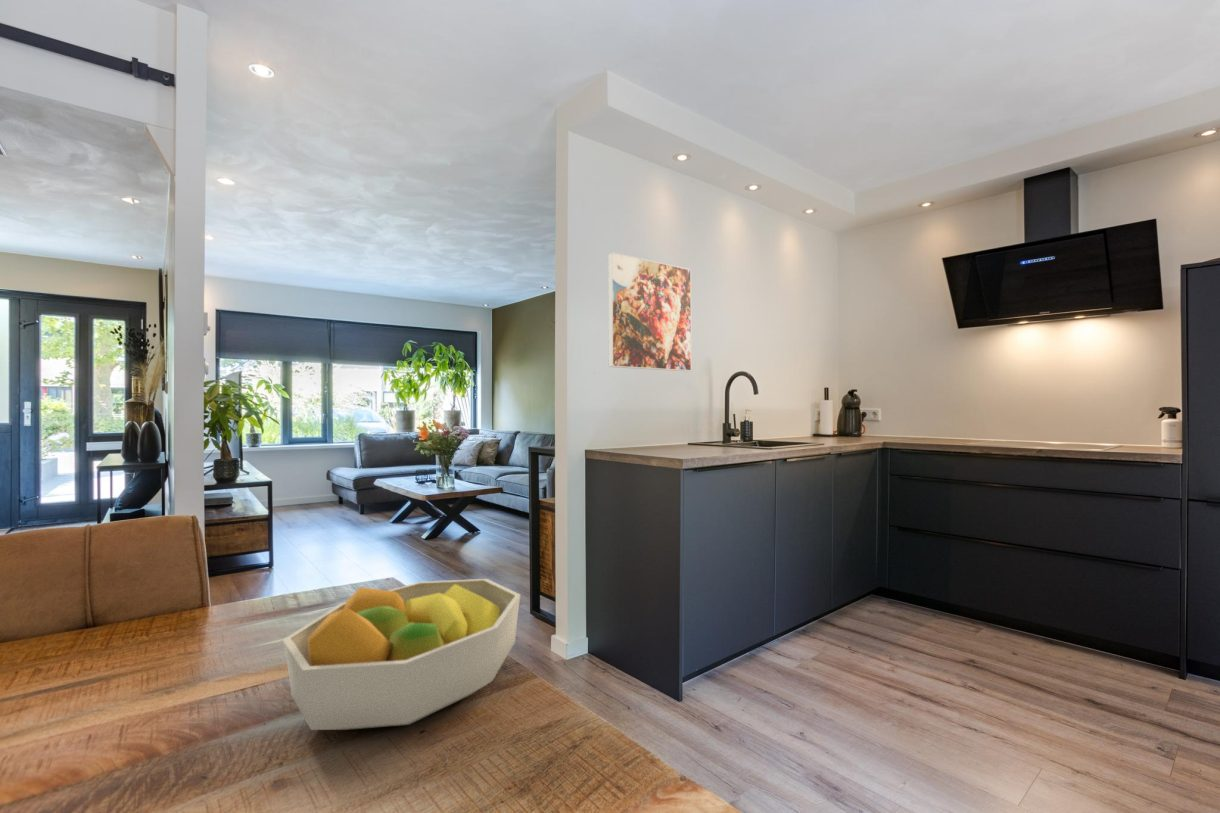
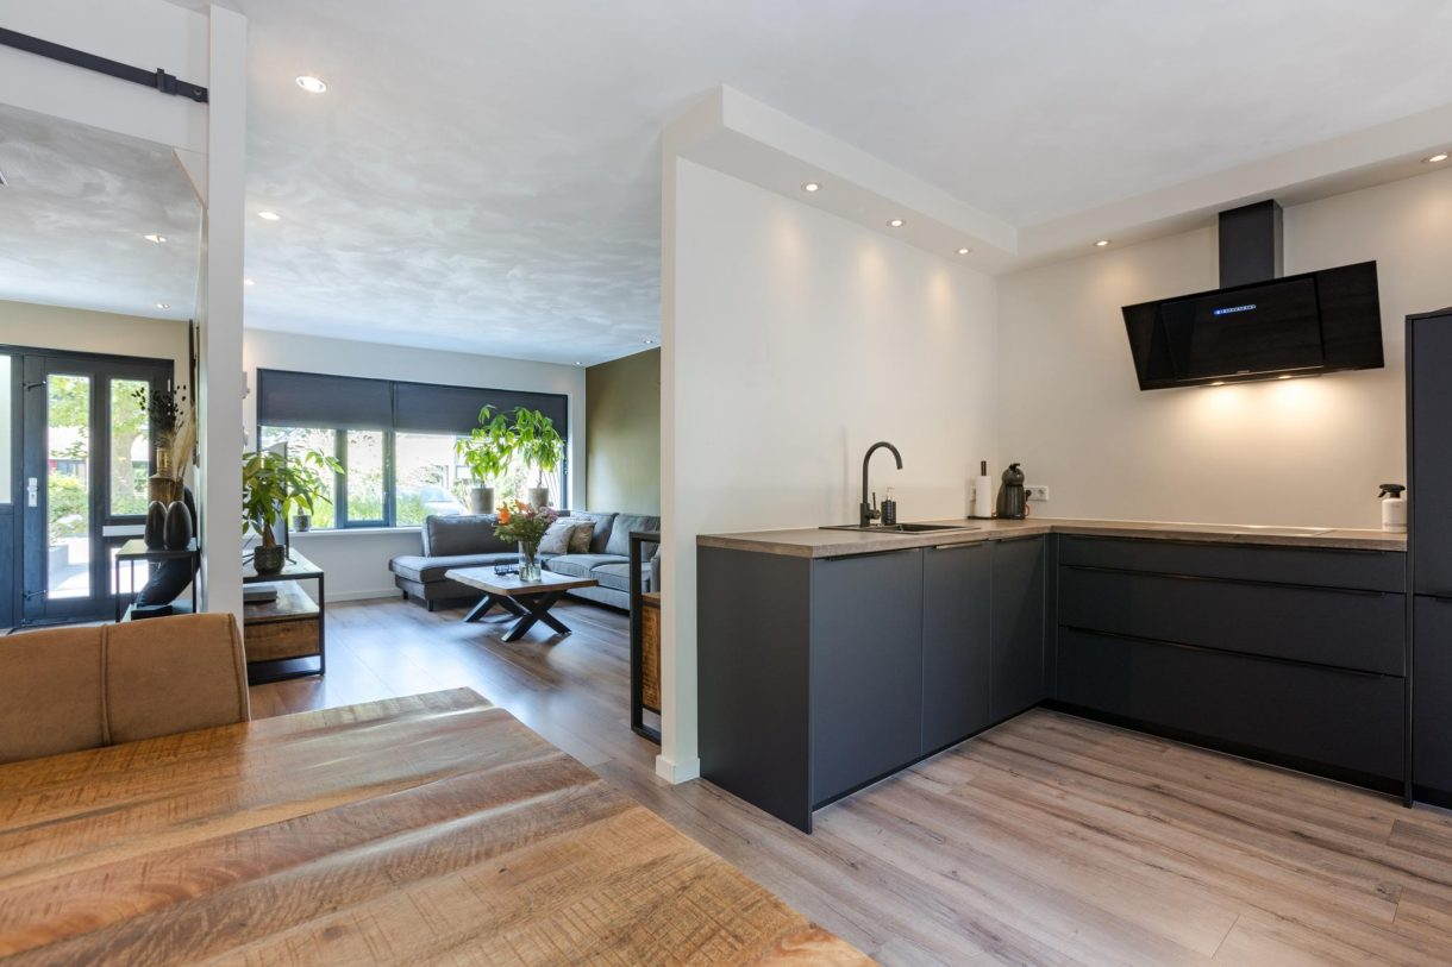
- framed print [607,251,692,372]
- fruit bowl [282,578,521,731]
